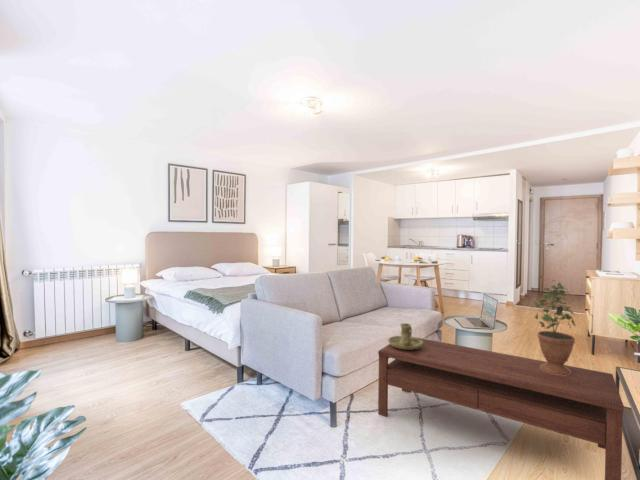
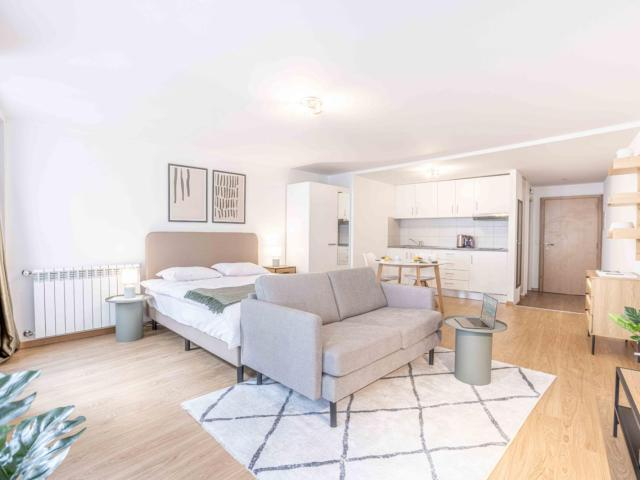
- coffee table [377,336,625,480]
- potted plant [529,279,577,376]
- candle holder [387,322,423,350]
